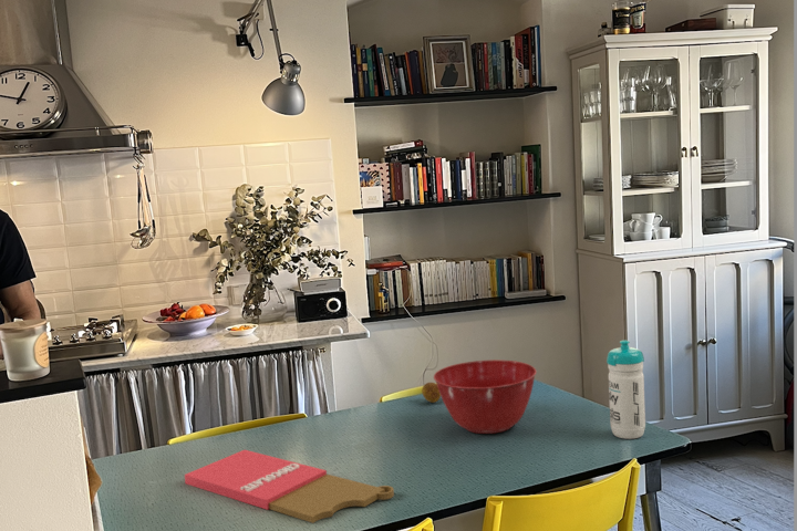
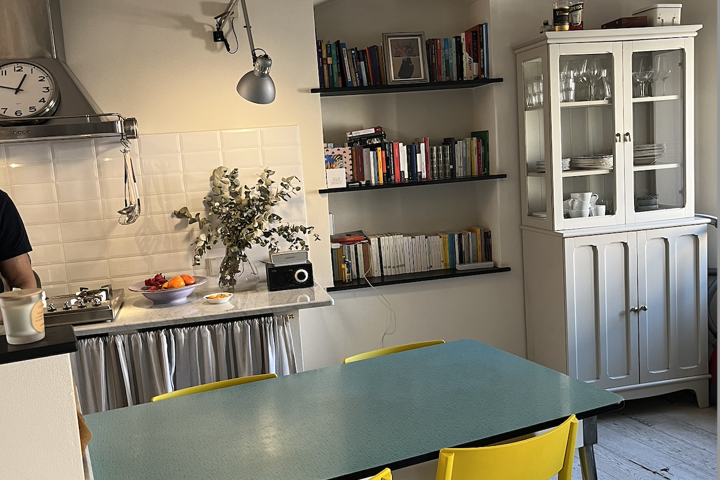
- mixing bowl [433,358,537,435]
- water bottle [605,340,646,440]
- cutting board [184,449,395,524]
- fruit [421,382,442,404]
